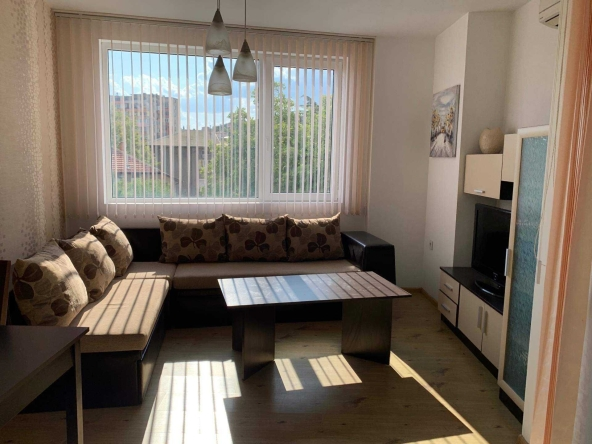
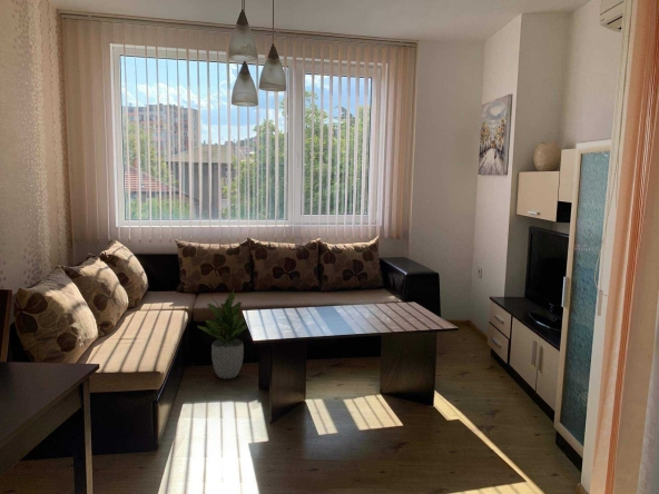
+ potted plant [197,288,248,379]
